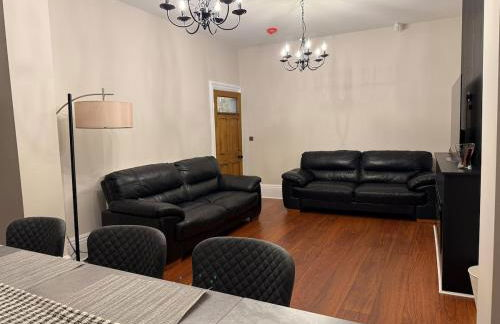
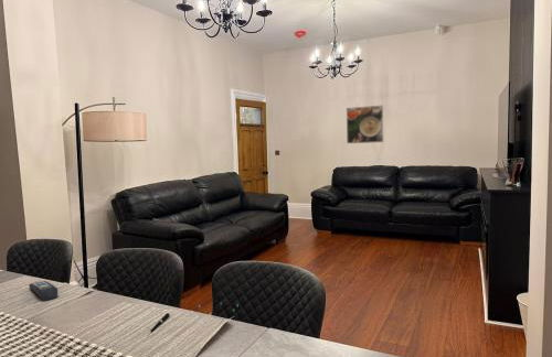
+ pen [147,312,171,336]
+ remote control [29,280,59,302]
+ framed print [346,104,384,144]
